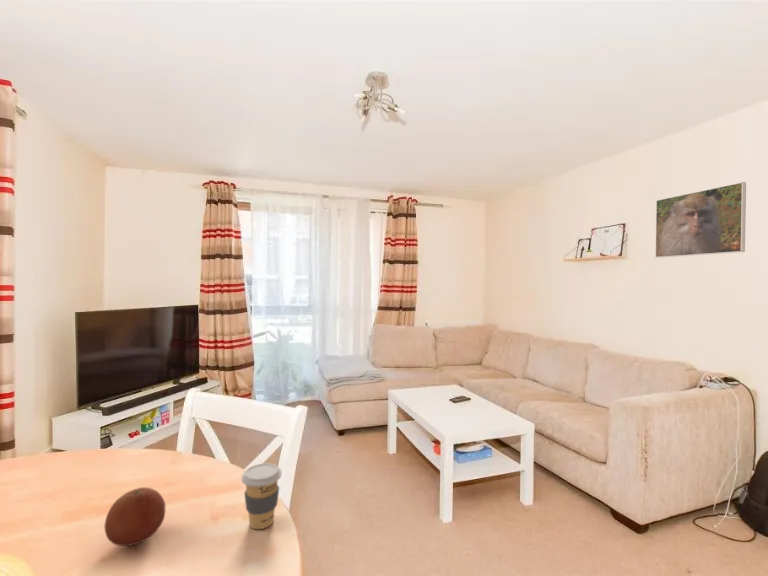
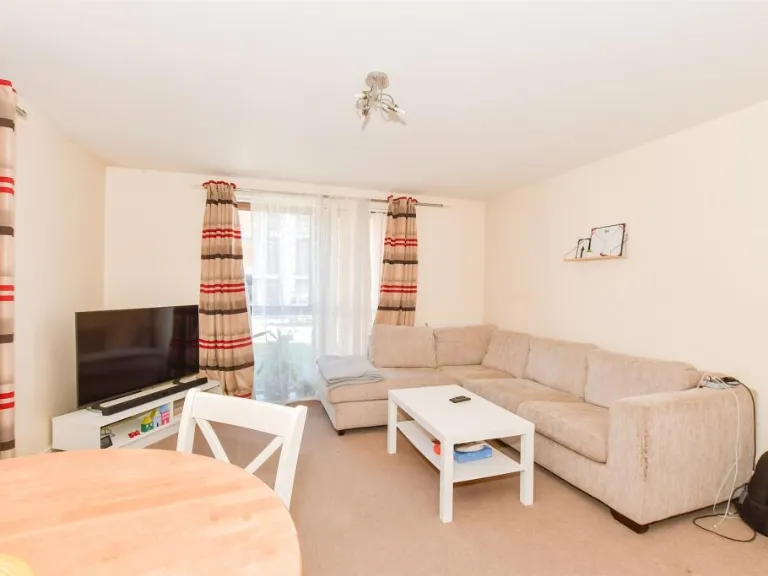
- coffee cup [240,462,283,530]
- fruit [103,486,166,547]
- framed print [654,181,747,259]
